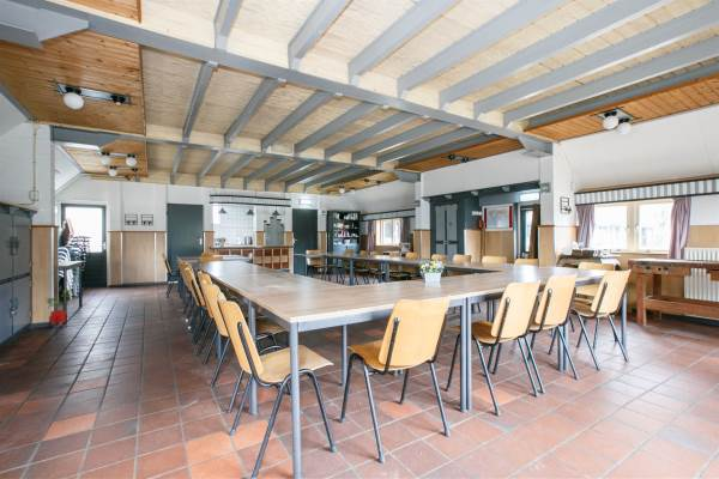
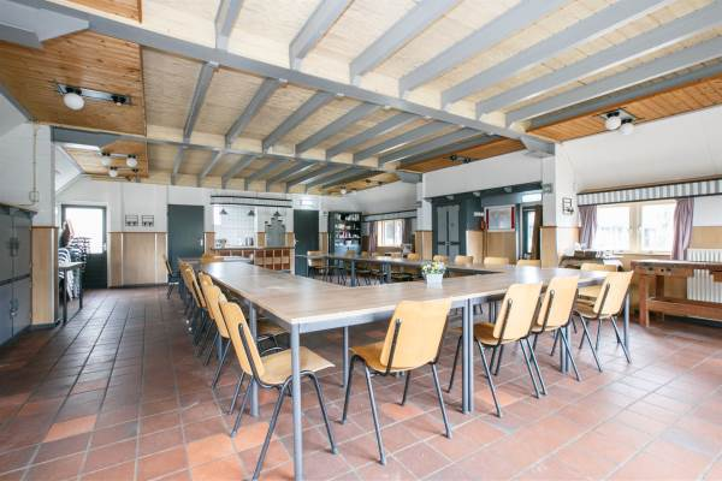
- house plant [43,289,75,331]
